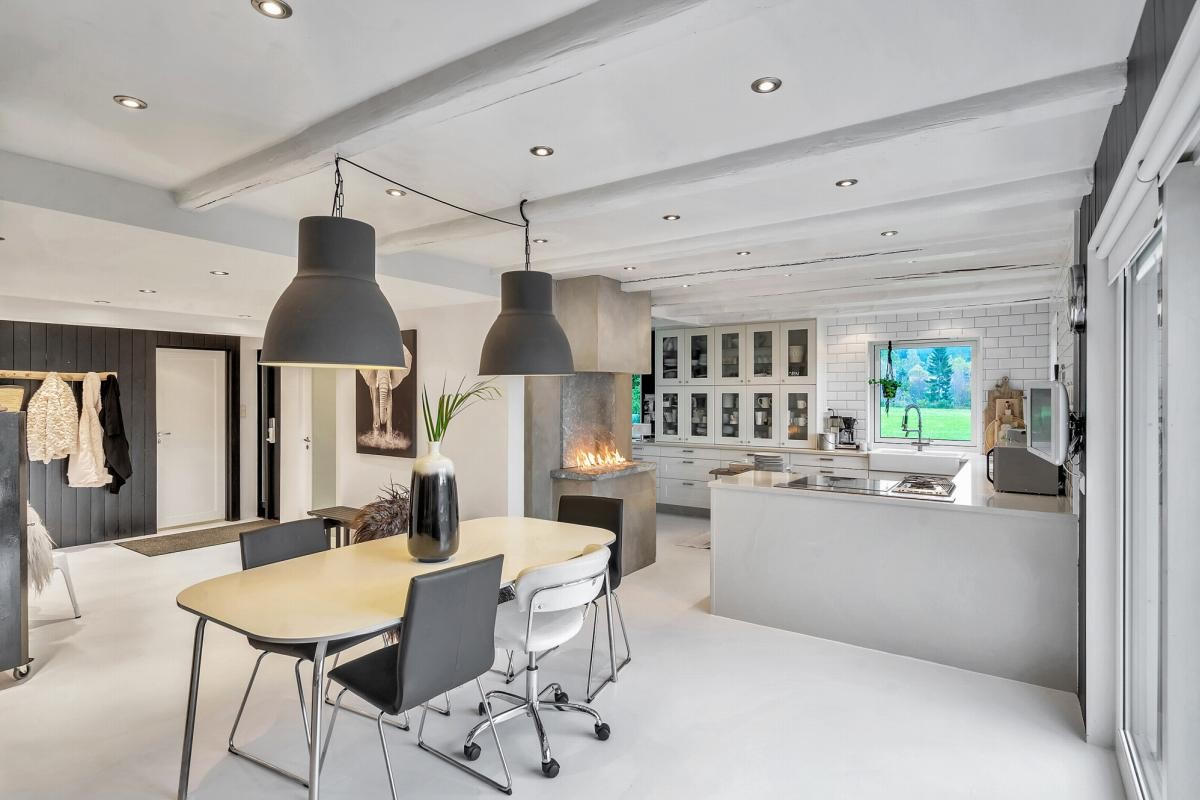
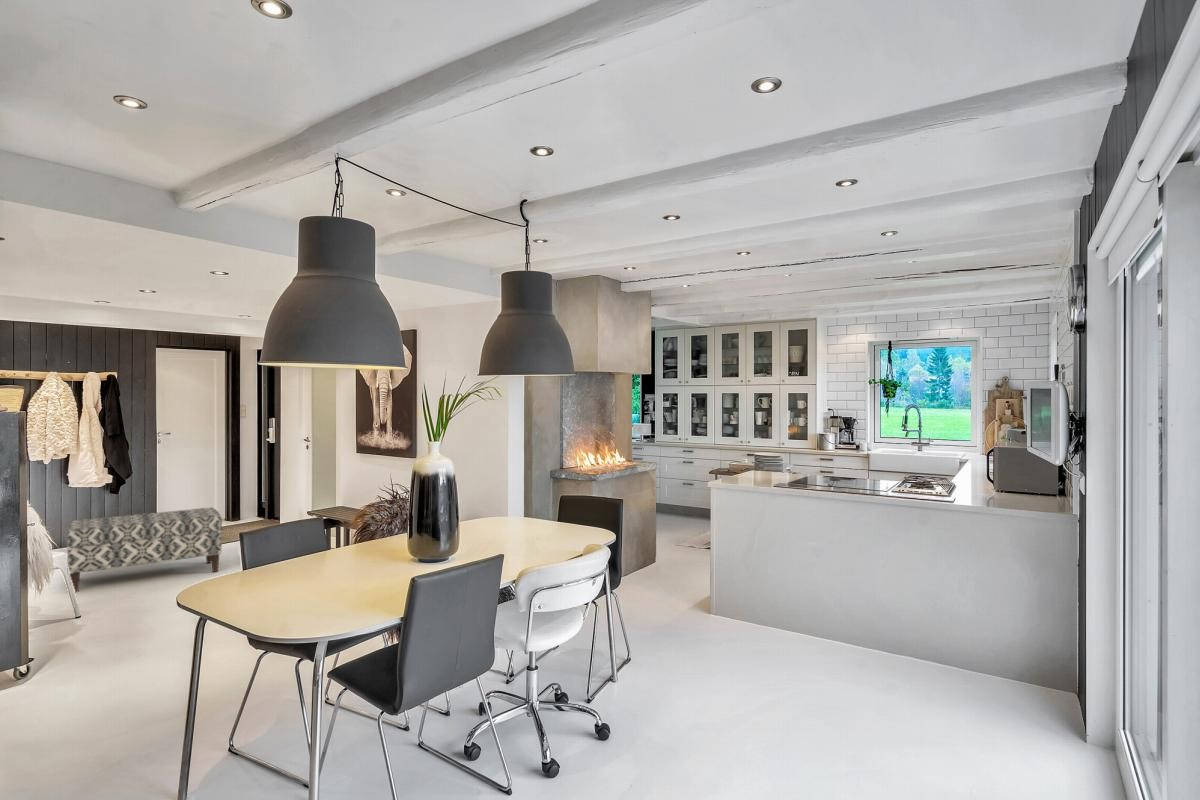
+ bench [65,506,223,593]
